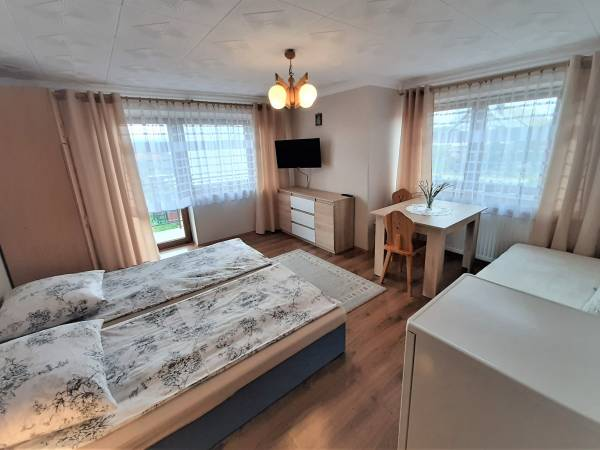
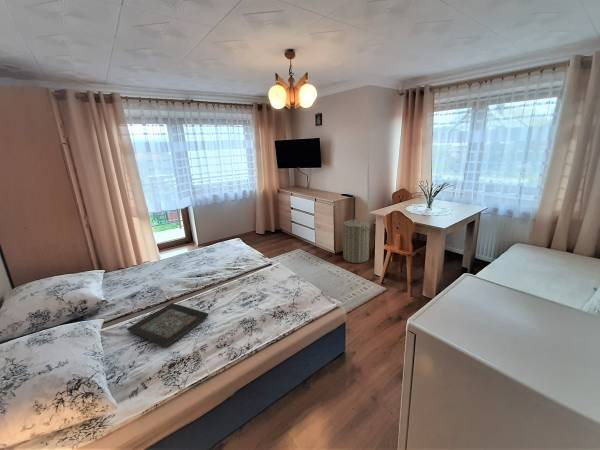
+ laundry hamper [342,216,371,264]
+ decorative tray [126,302,209,349]
